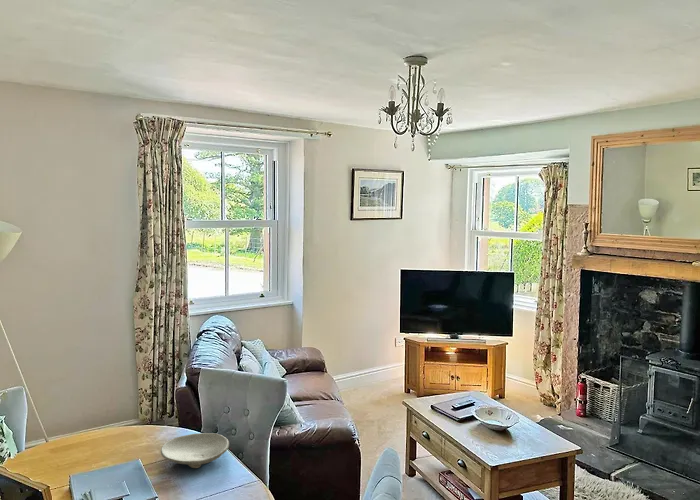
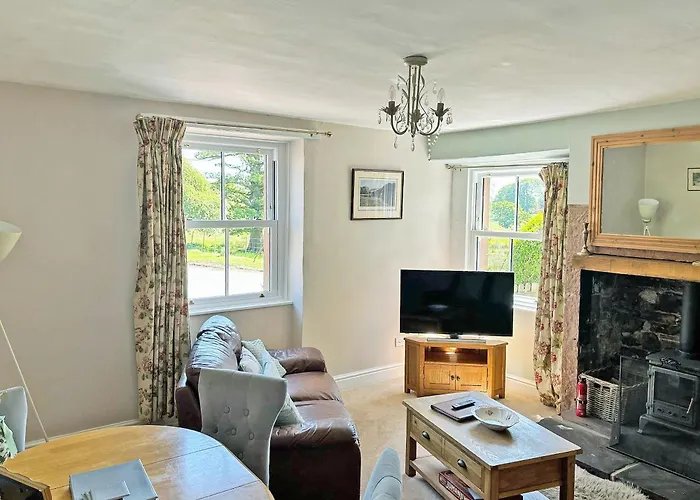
- bowl [160,432,230,469]
